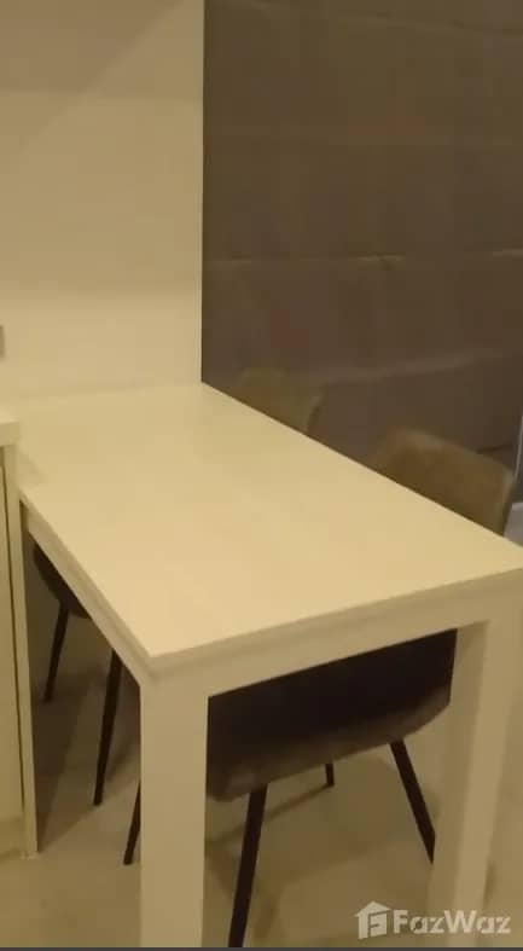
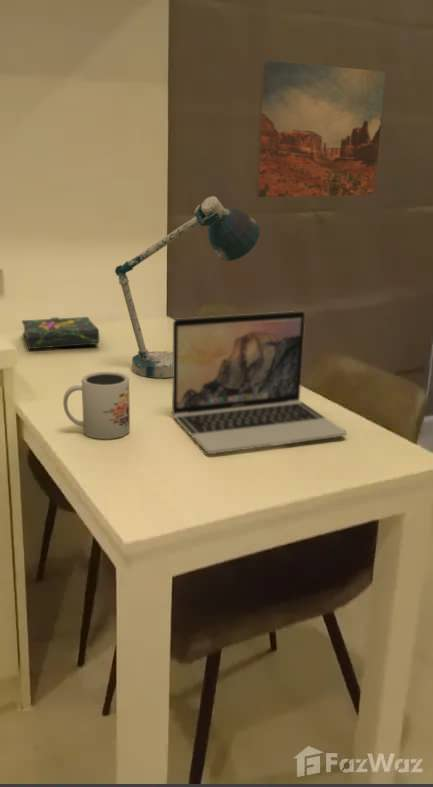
+ book [21,316,100,350]
+ laptop [171,310,348,455]
+ wall art [255,59,386,198]
+ mug [62,371,131,440]
+ desk lamp [114,196,260,379]
